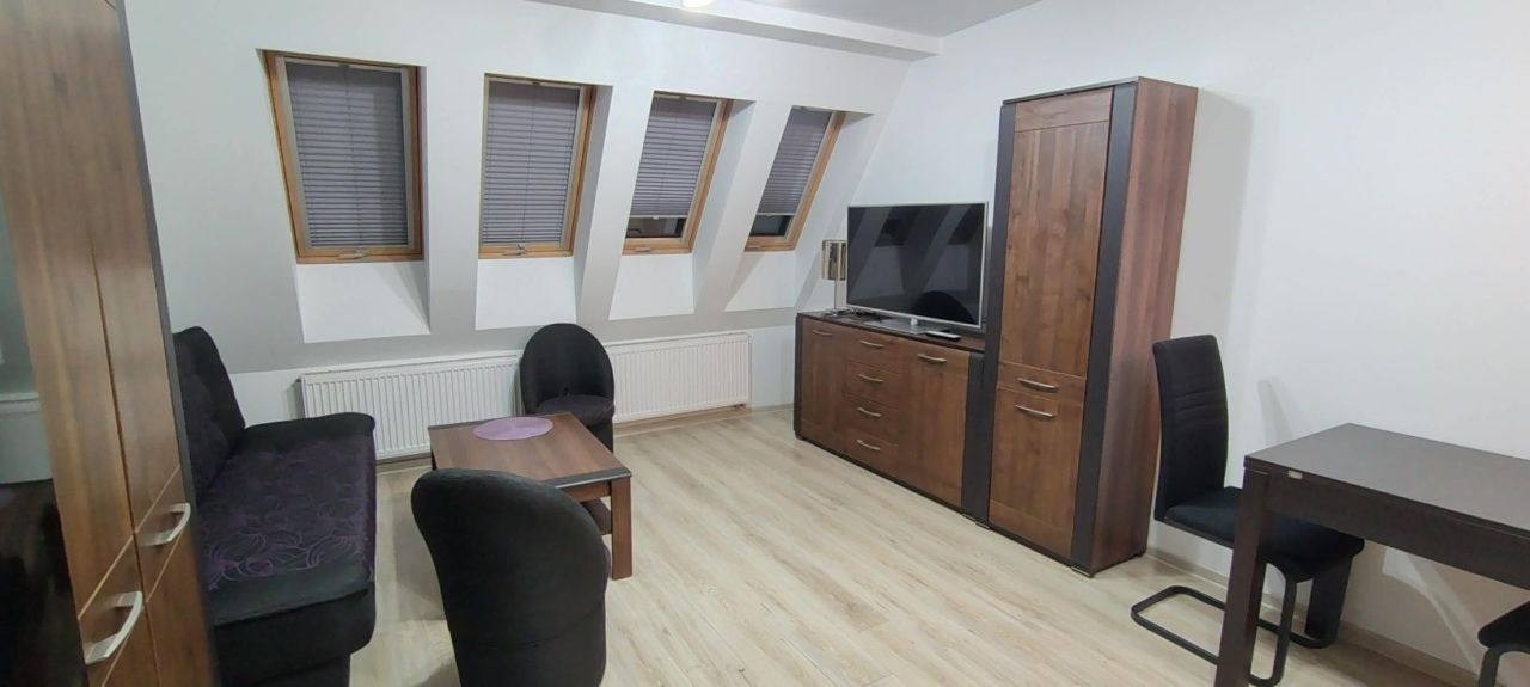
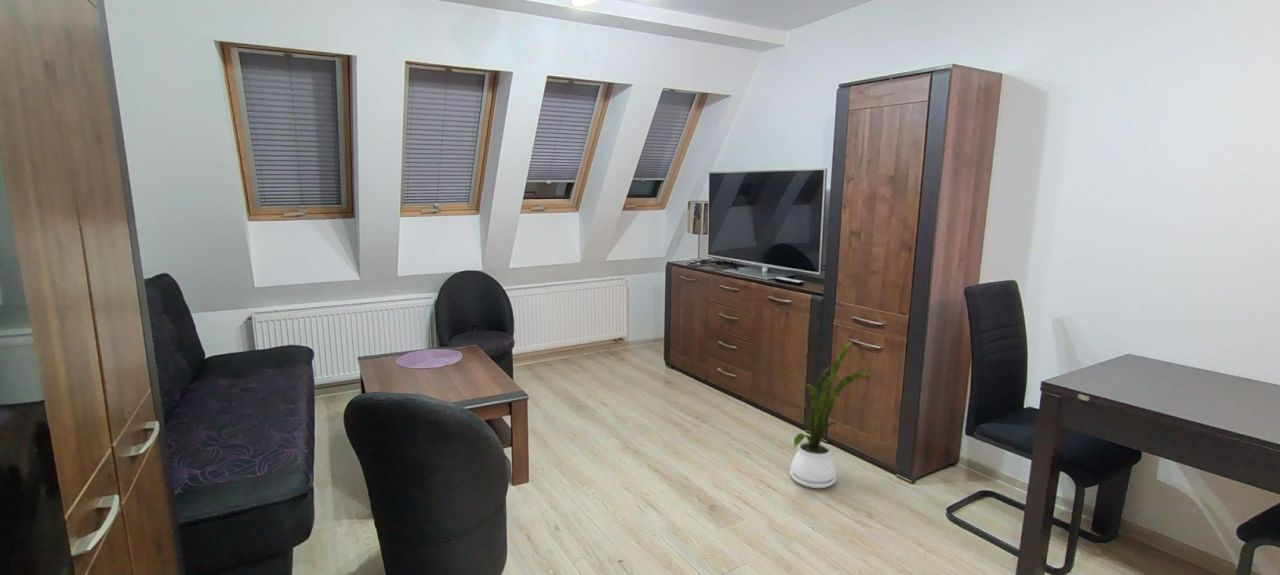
+ house plant [788,340,871,489]
